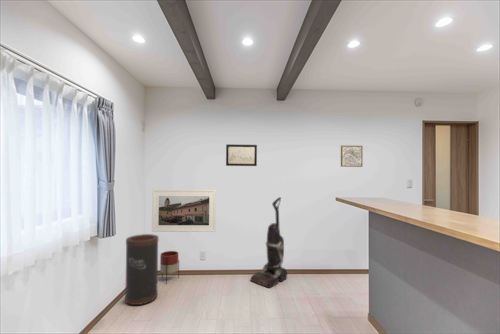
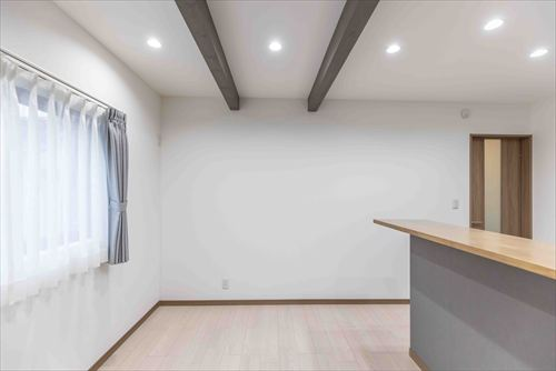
- trash can [124,233,159,306]
- planter [159,250,180,285]
- vacuum cleaner [250,196,288,289]
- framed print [151,188,217,233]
- wall art [340,145,363,168]
- wall art [225,143,258,167]
